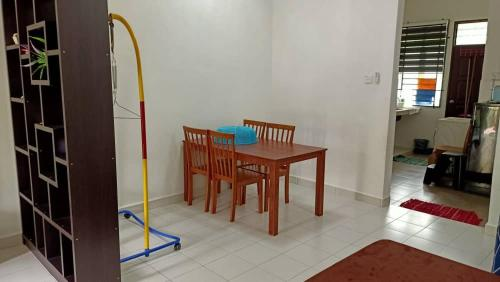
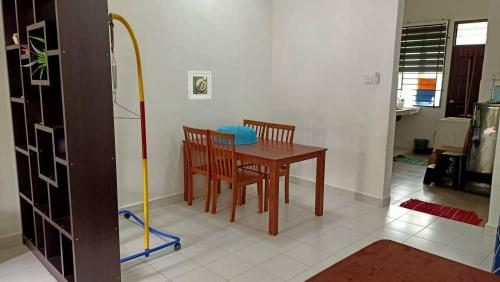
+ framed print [187,70,213,101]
